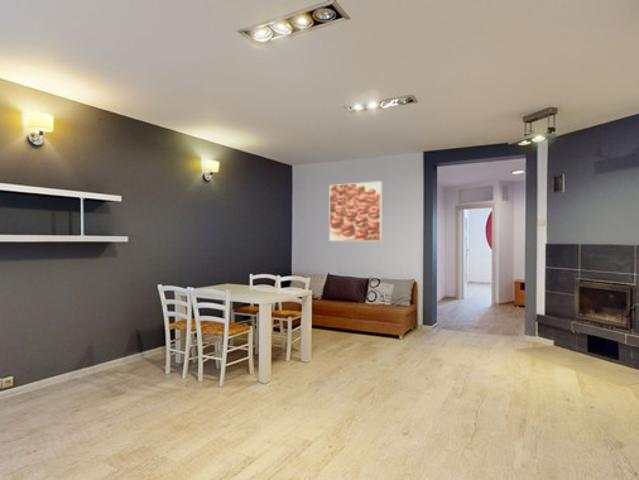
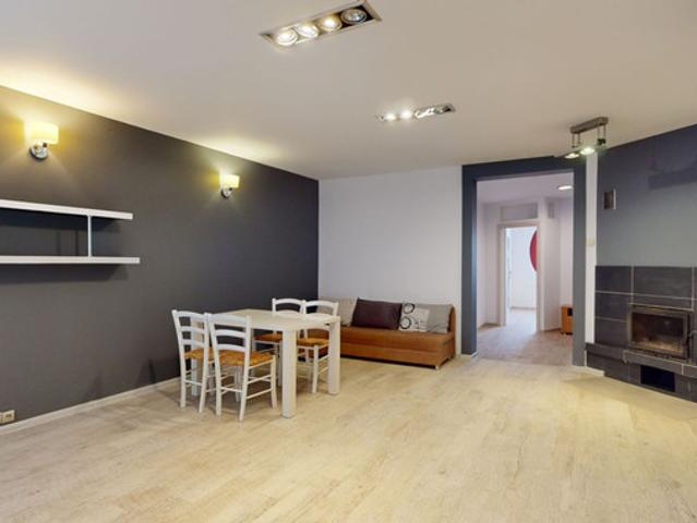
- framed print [328,180,383,242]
